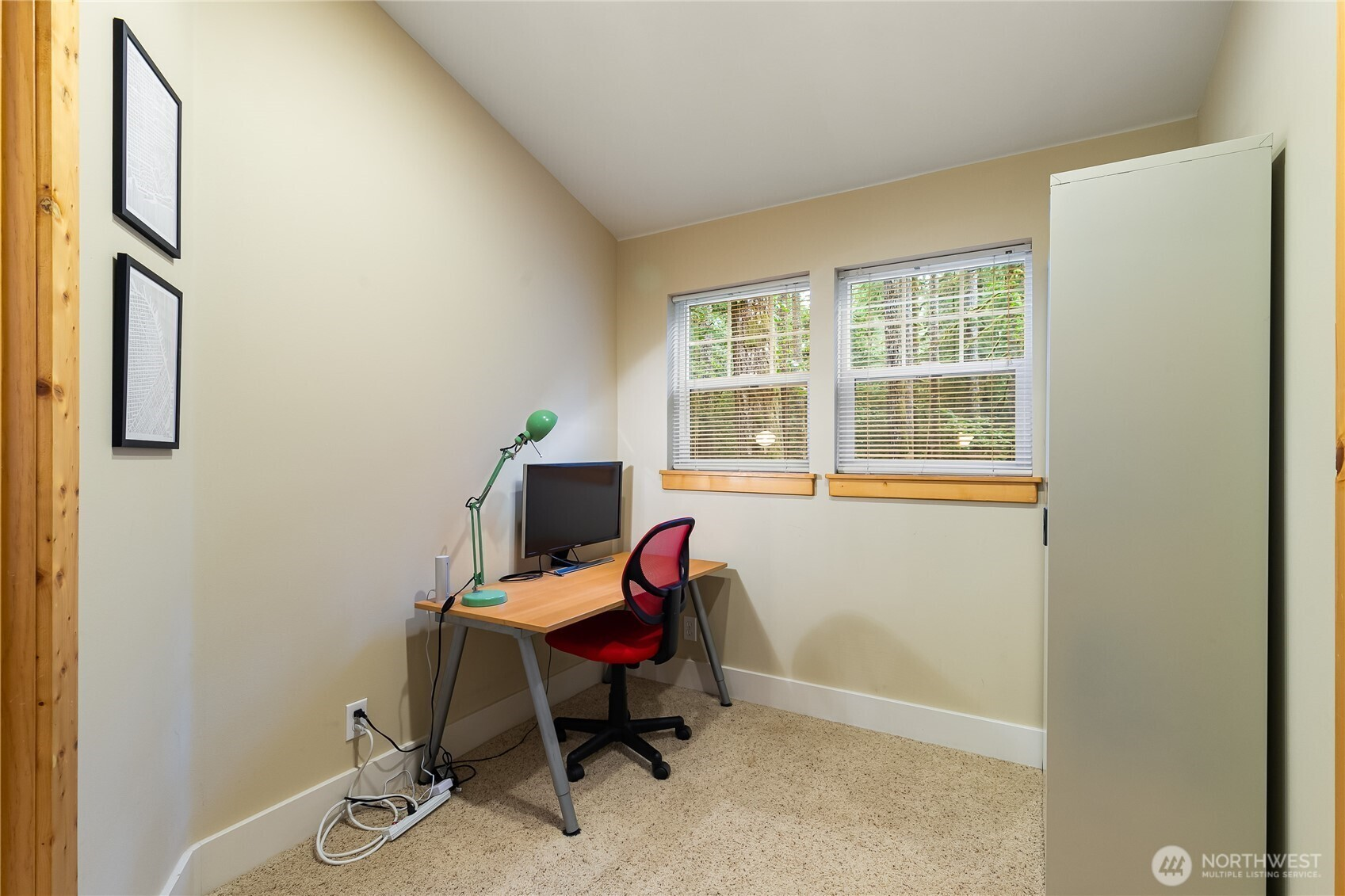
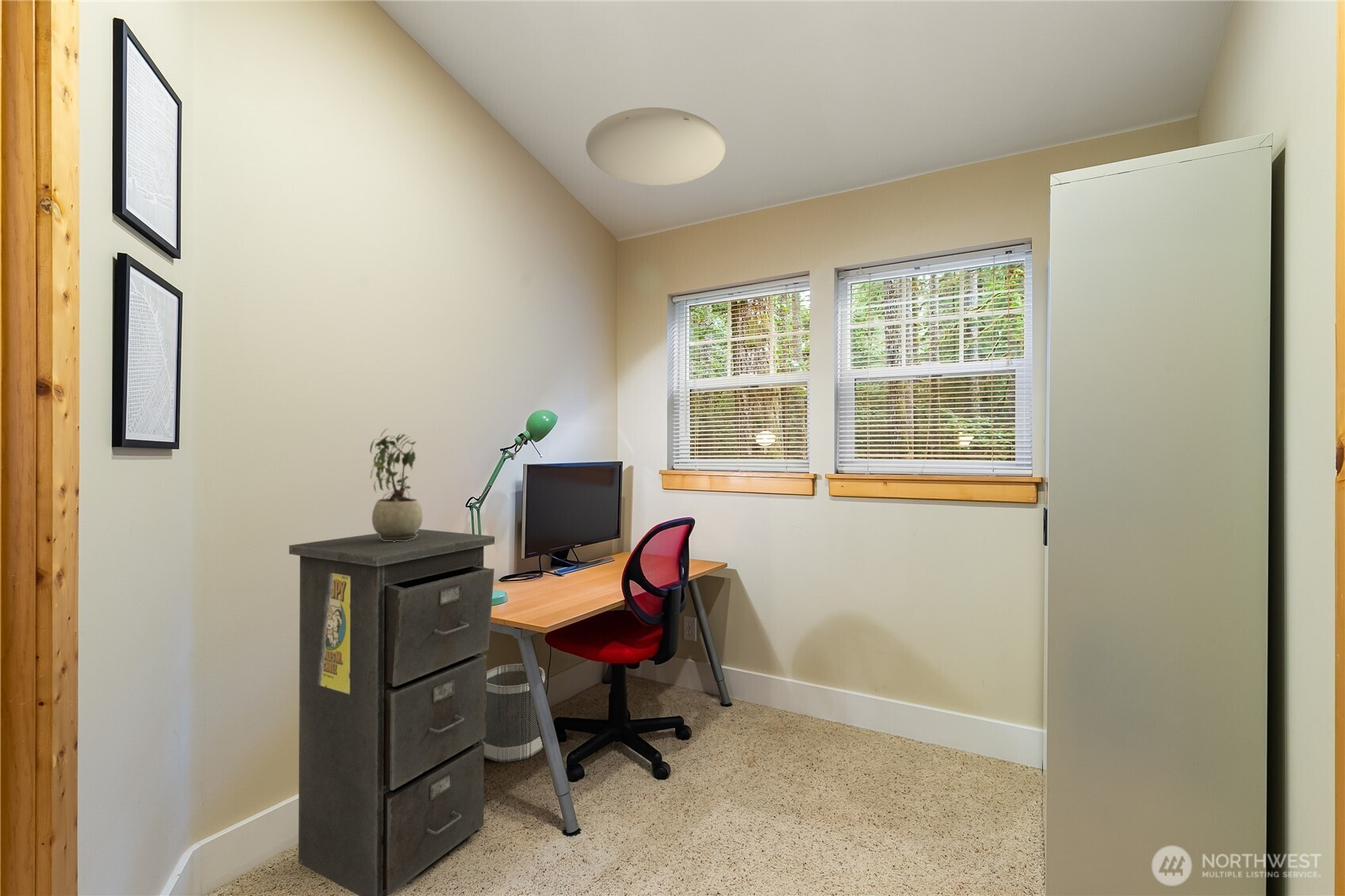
+ filing cabinet [288,528,495,896]
+ wastebasket [483,663,546,763]
+ ceiling light [585,107,727,186]
+ potted plant [369,428,423,542]
